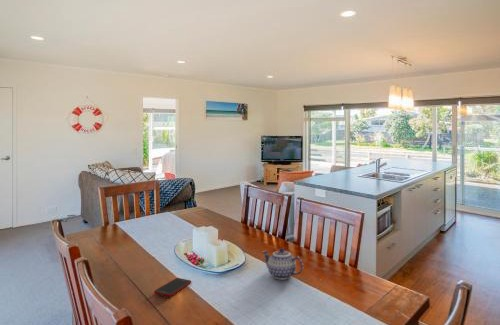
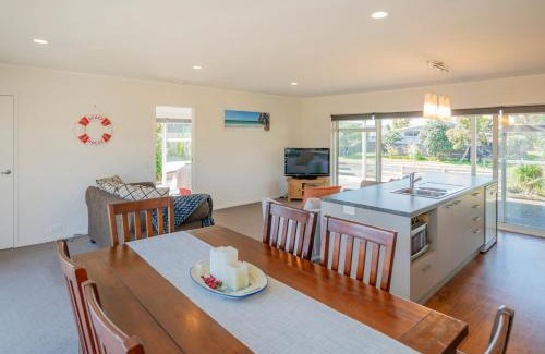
- teapot [261,247,304,280]
- cell phone [153,277,192,298]
